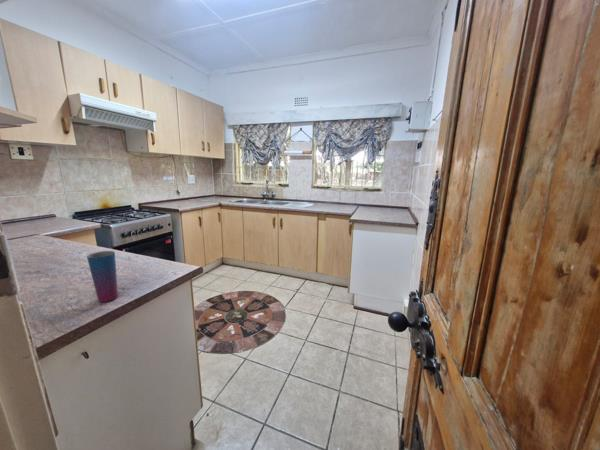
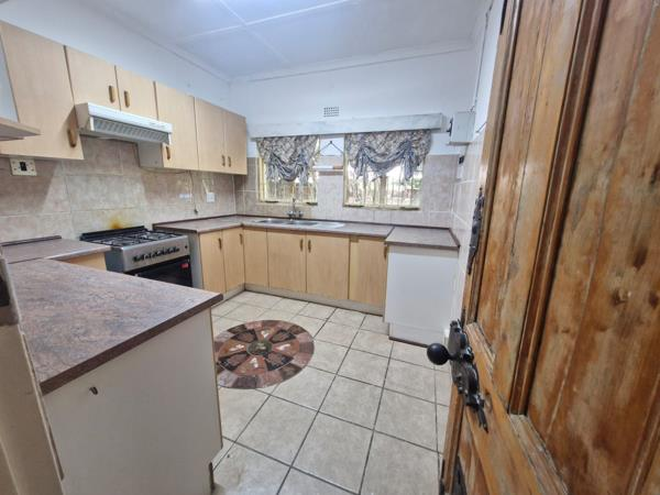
- cup [86,250,119,303]
